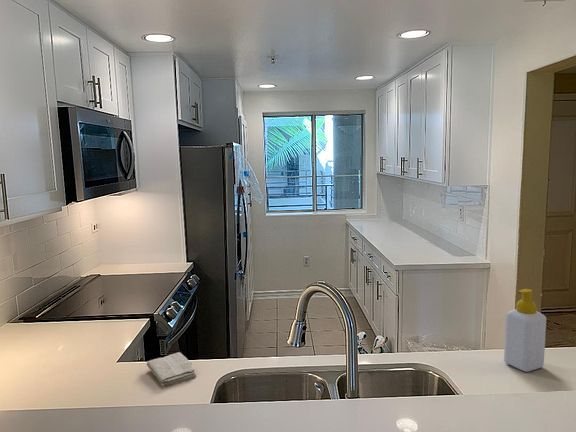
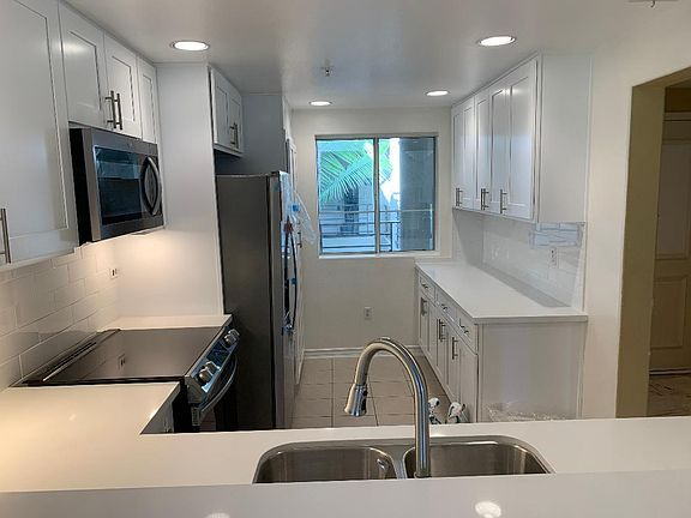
- soap bottle [503,288,547,373]
- washcloth [146,351,197,388]
